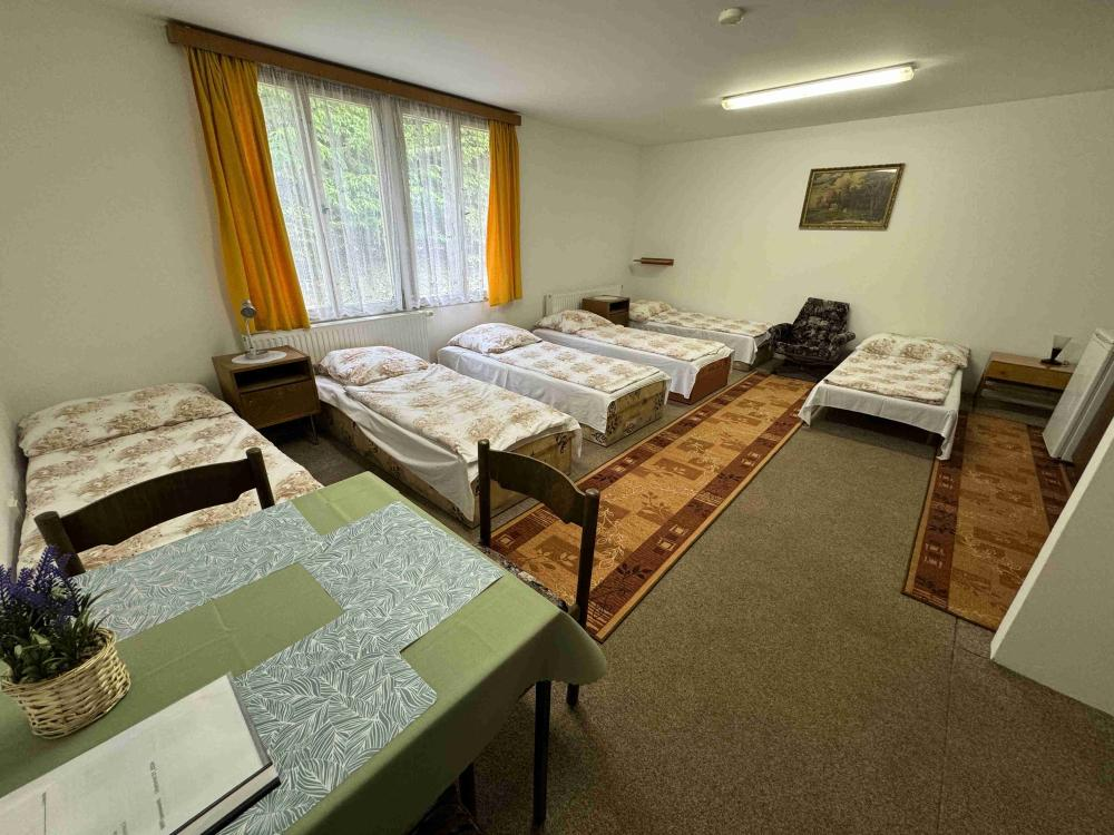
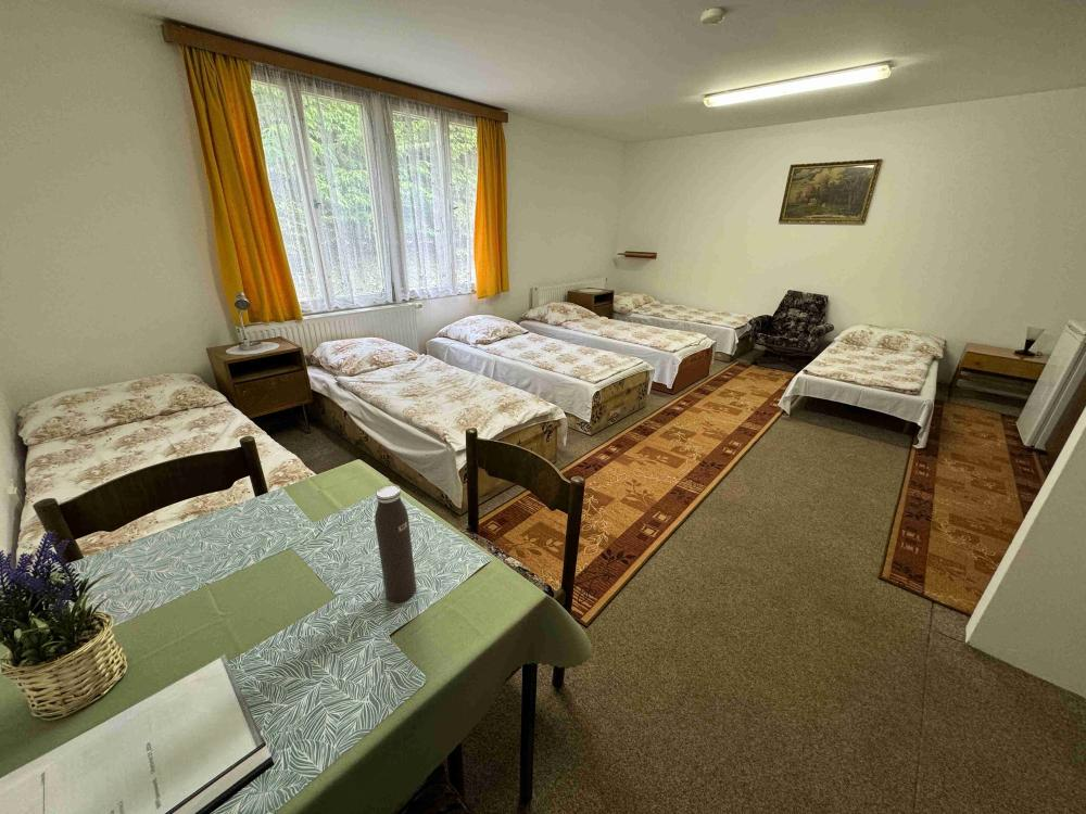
+ water bottle [374,483,417,603]
